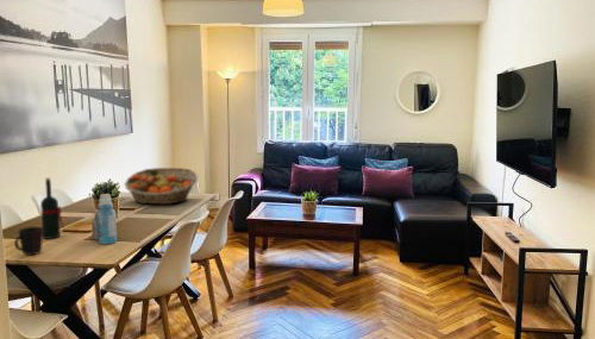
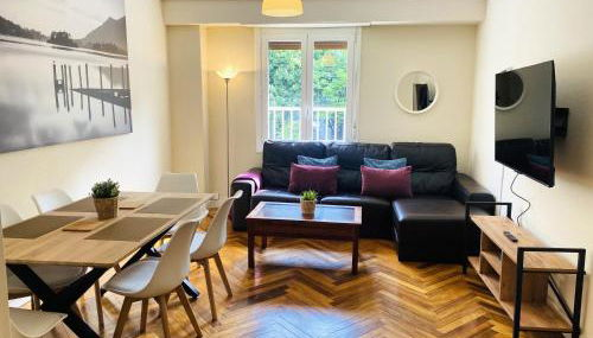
- fruit basket [124,167,199,206]
- wine bottle [39,177,65,240]
- mug [13,226,44,257]
- bottle [90,193,118,245]
